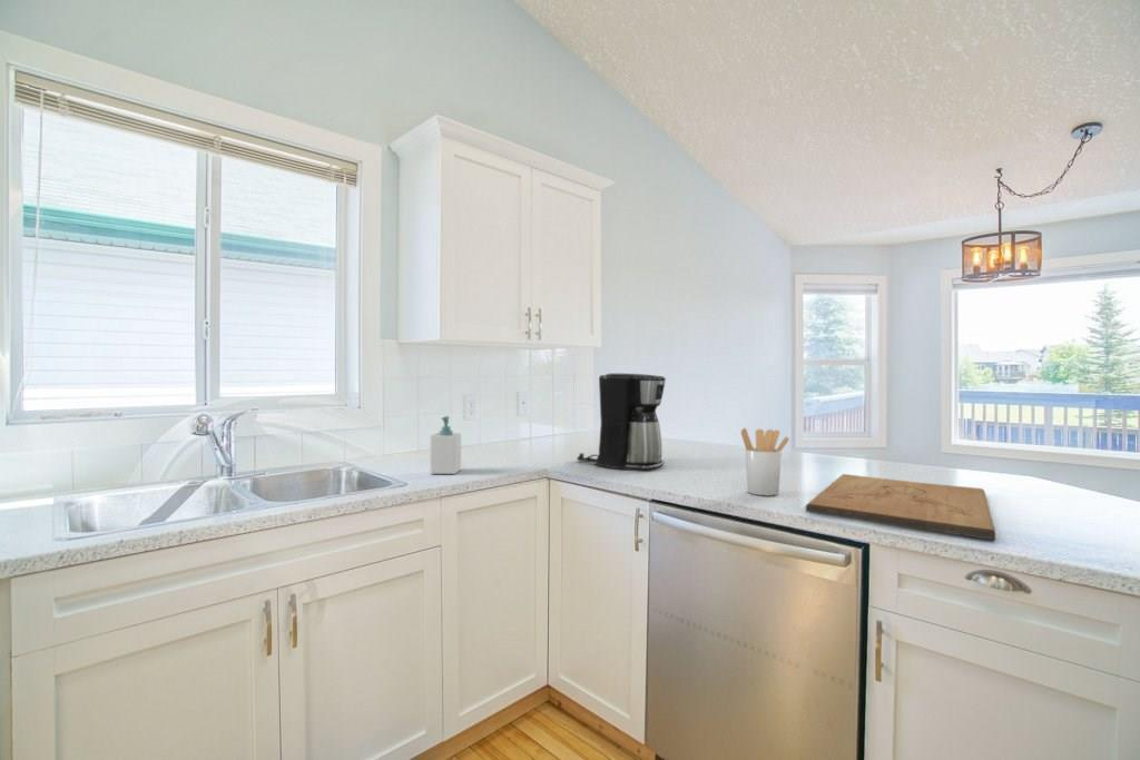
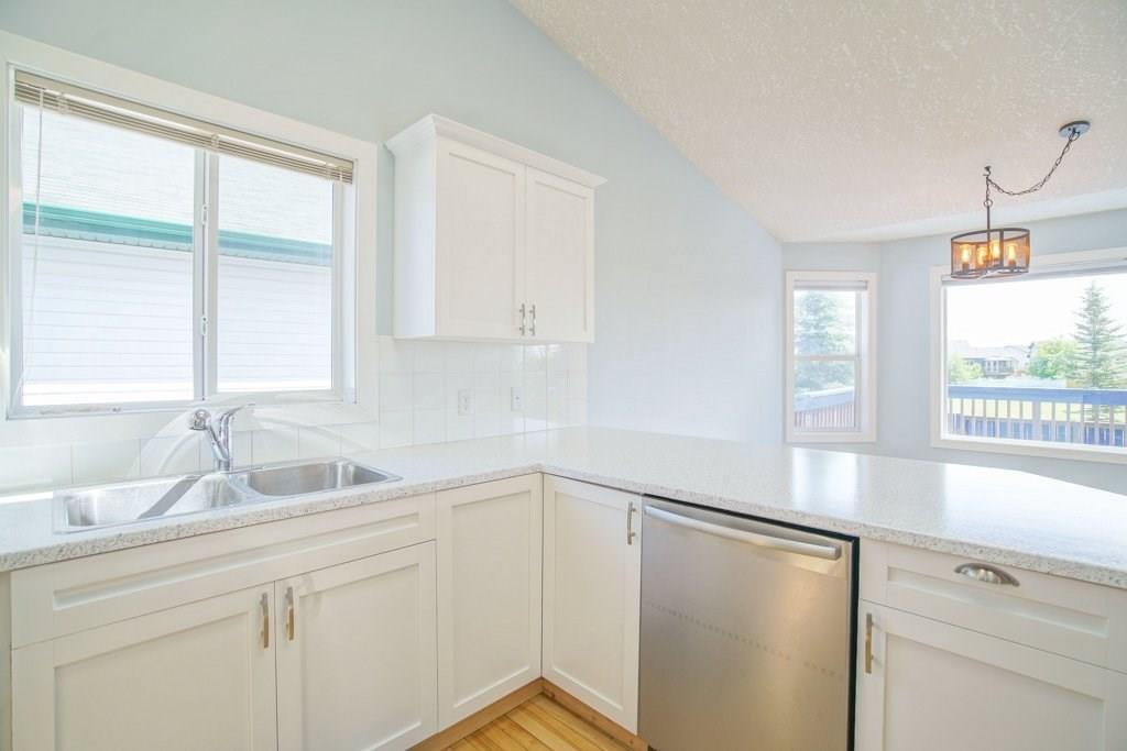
- coffee maker [576,373,667,472]
- utensil holder [740,427,790,496]
- cutting board [804,473,996,541]
- soap bottle [429,415,462,475]
